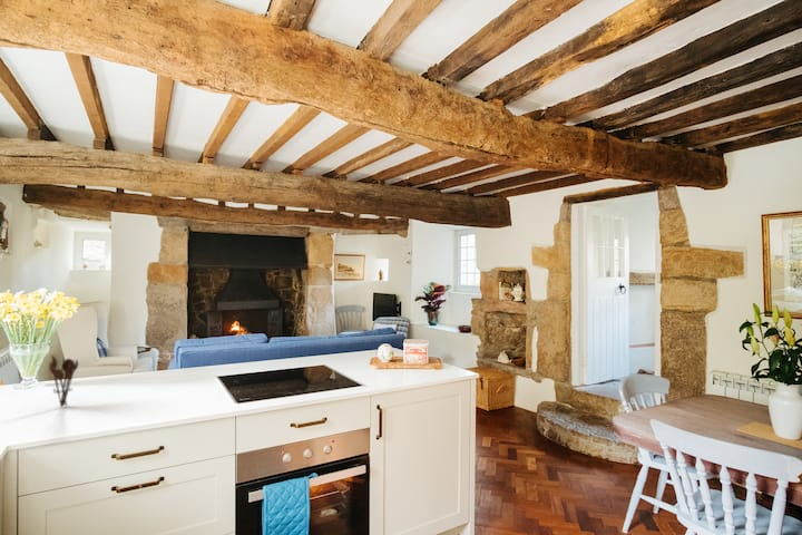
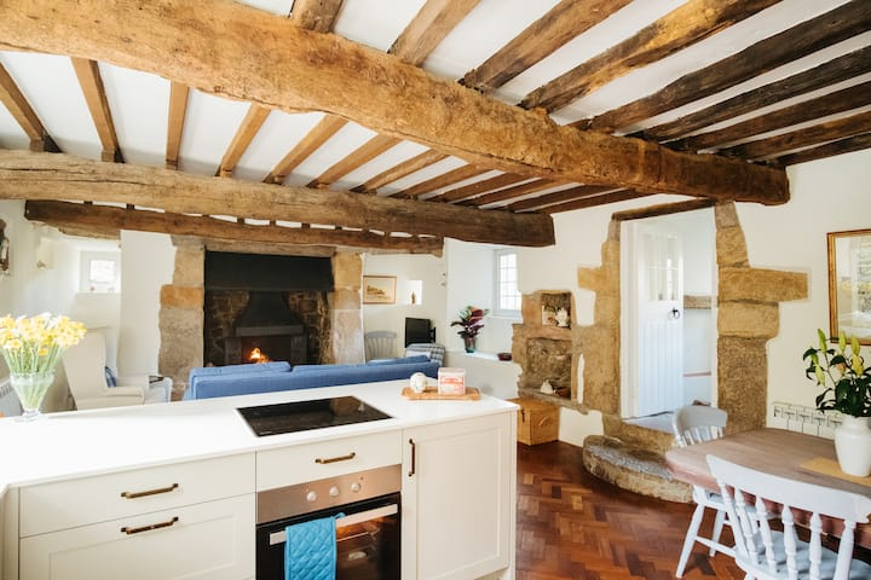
- utensil holder [48,354,79,408]
